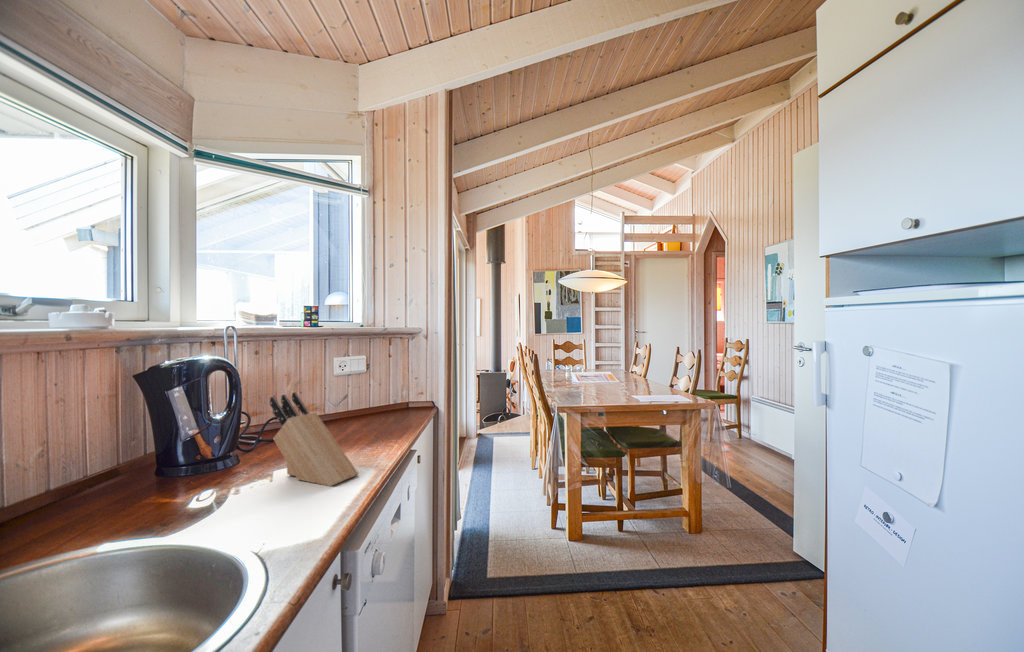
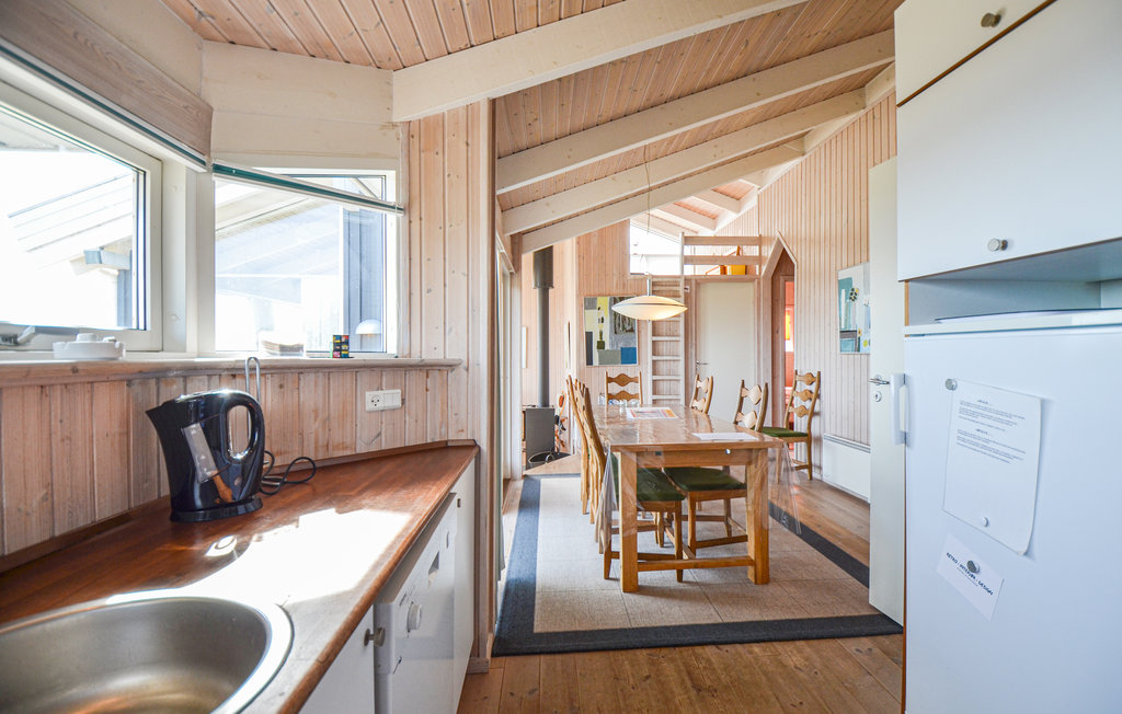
- knife block [269,391,359,487]
